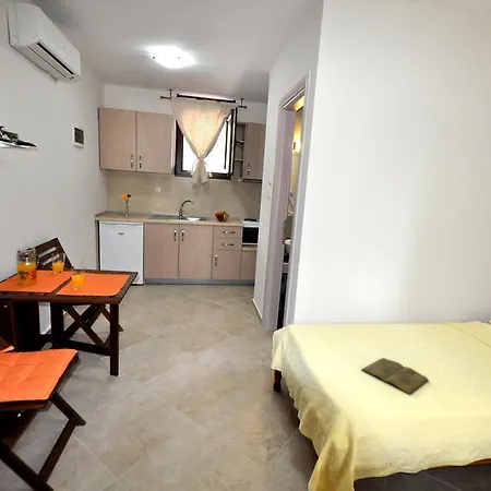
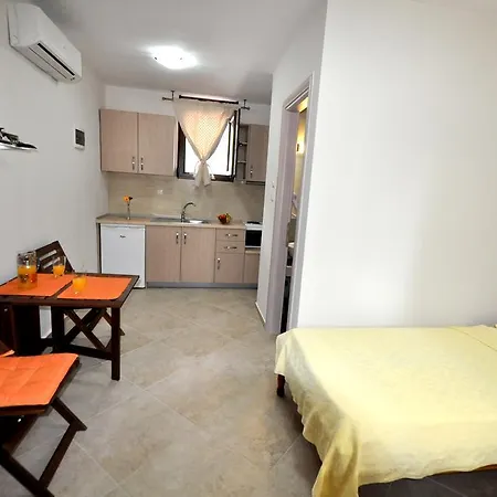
- book [360,357,430,396]
